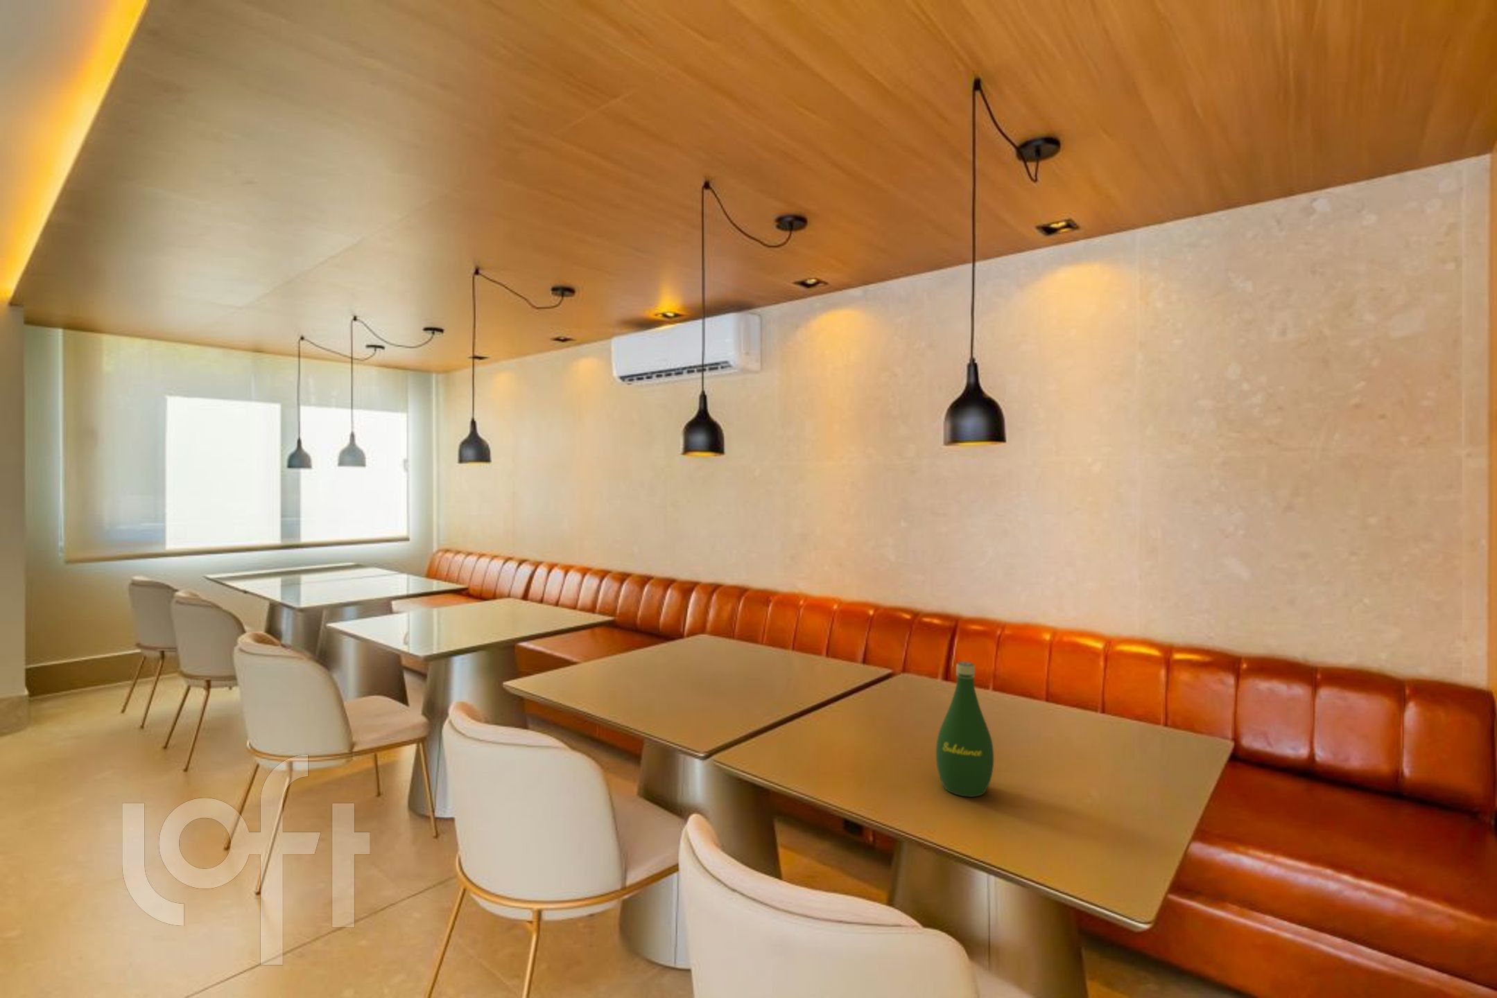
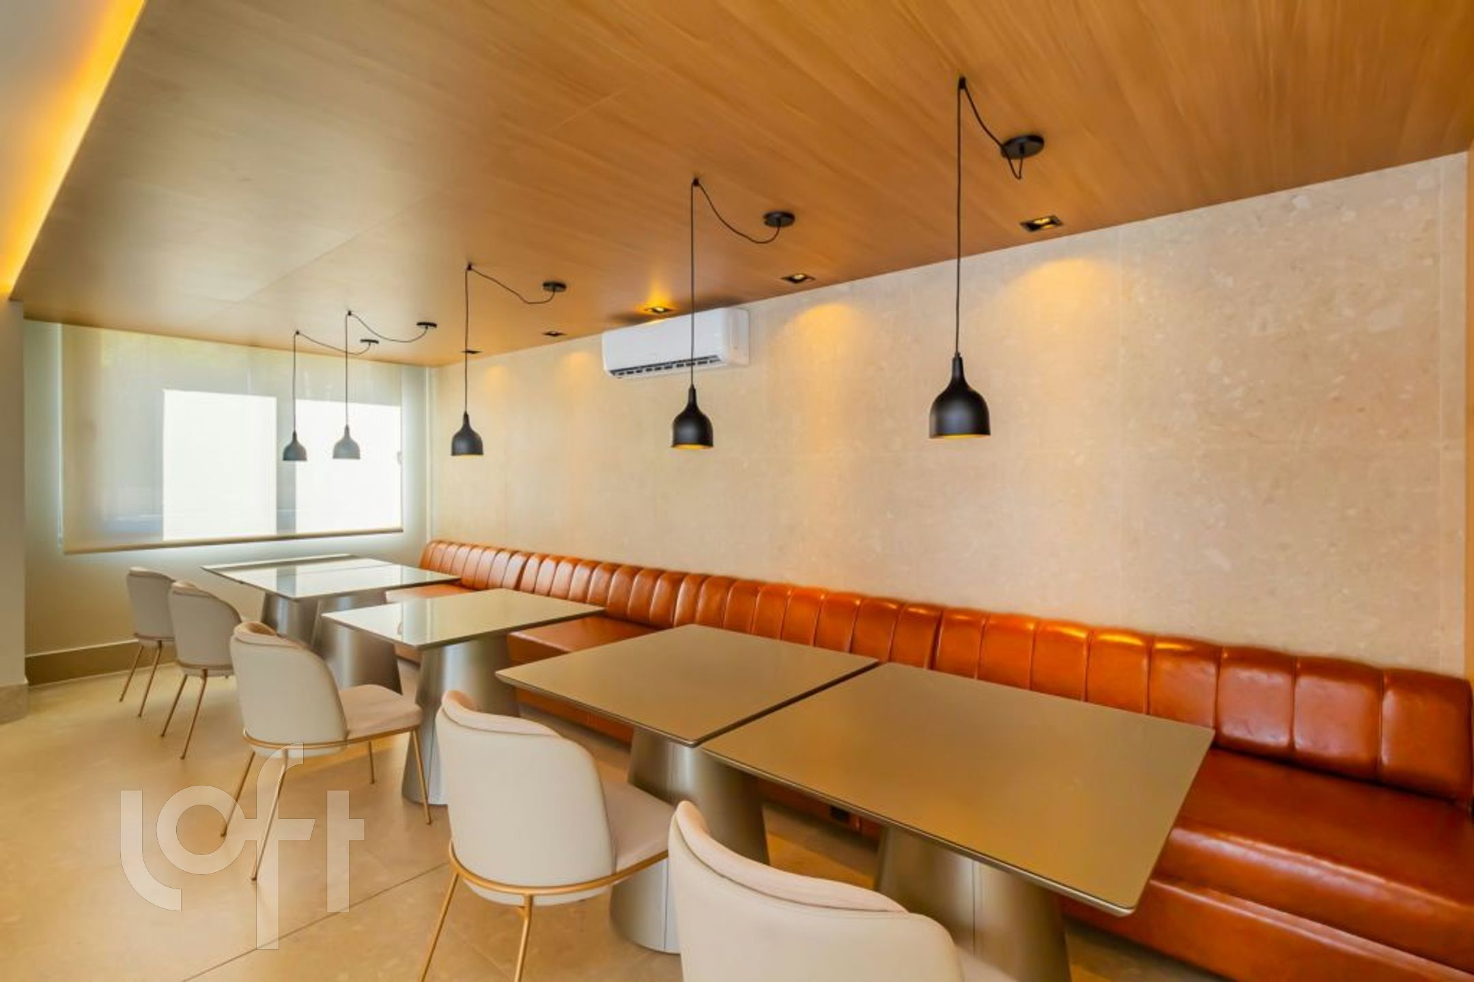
- bottle [936,662,995,798]
